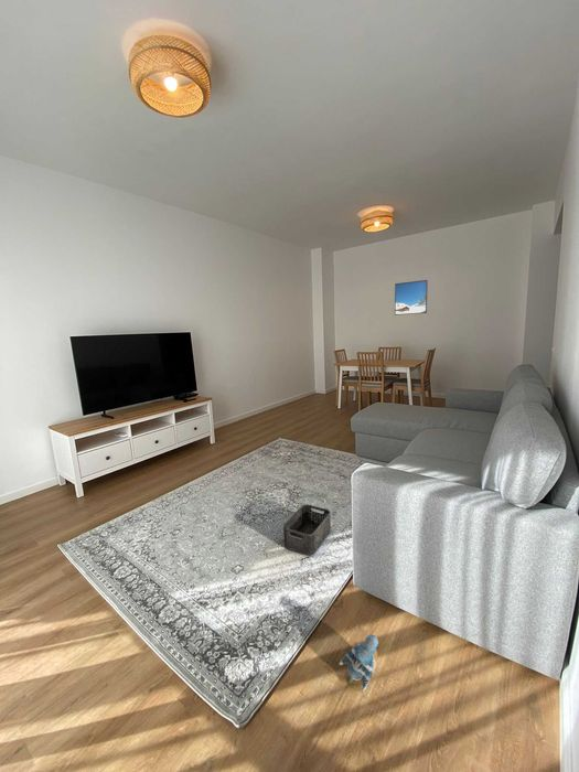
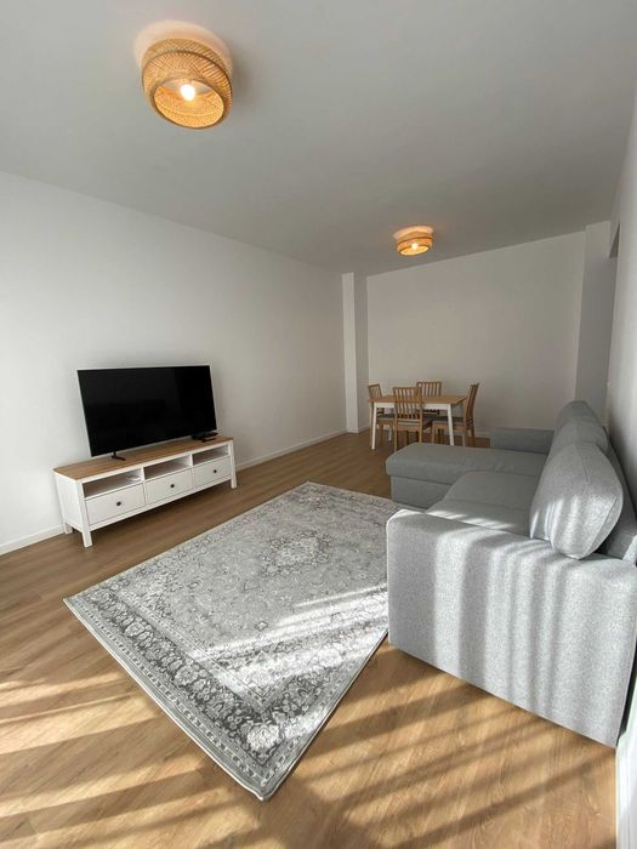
- storage bin [282,503,332,557]
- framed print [394,279,429,317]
- plush toy [339,633,379,693]
